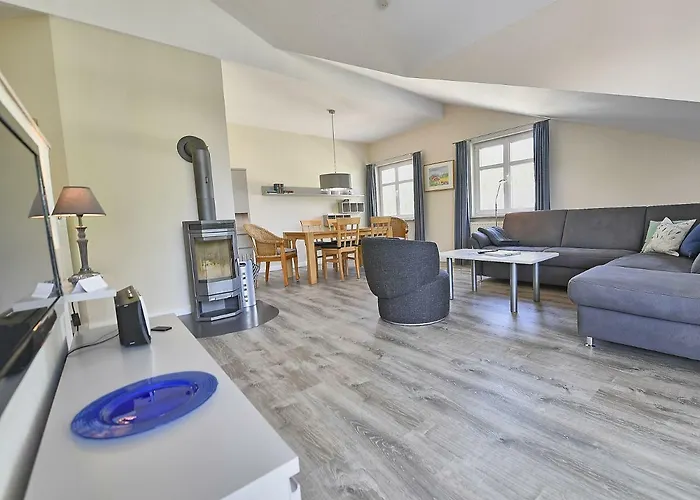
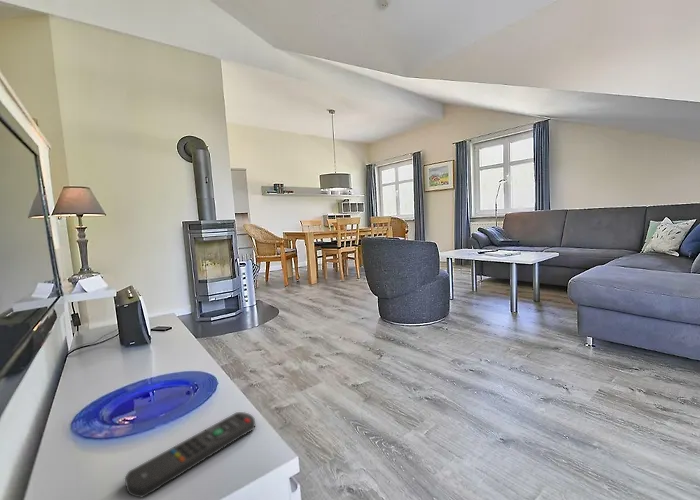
+ remote control [124,411,256,499]
